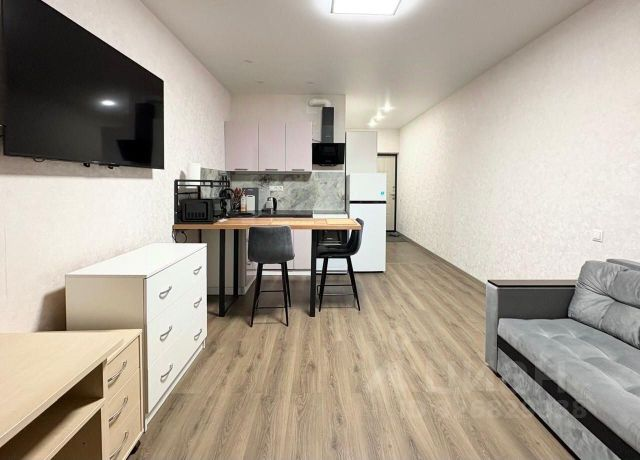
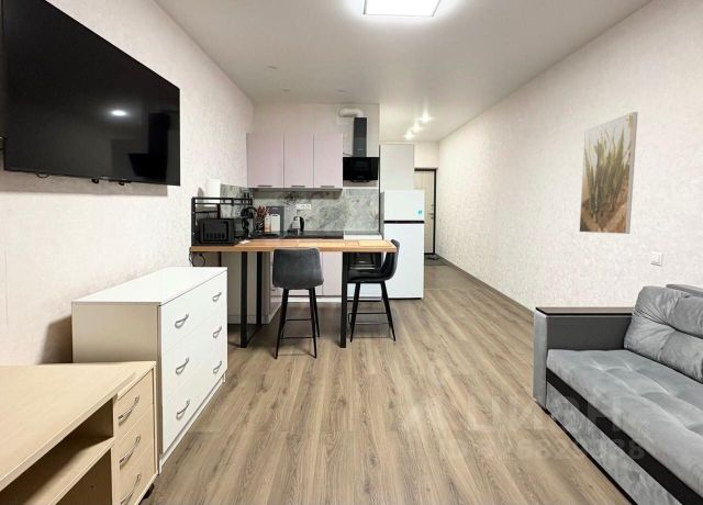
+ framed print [579,111,638,235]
